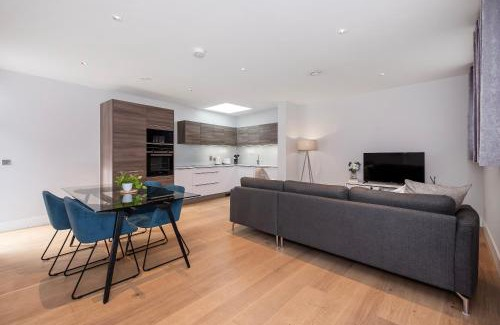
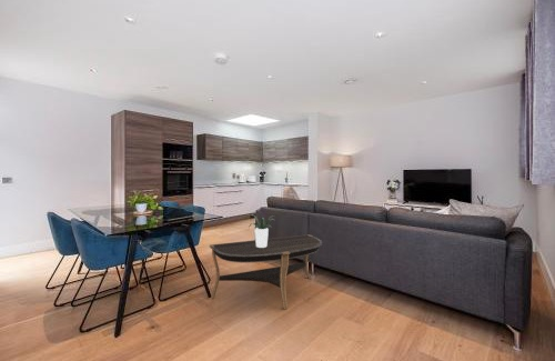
+ potted plant [245,213,279,248]
+ coffee table [209,233,323,310]
